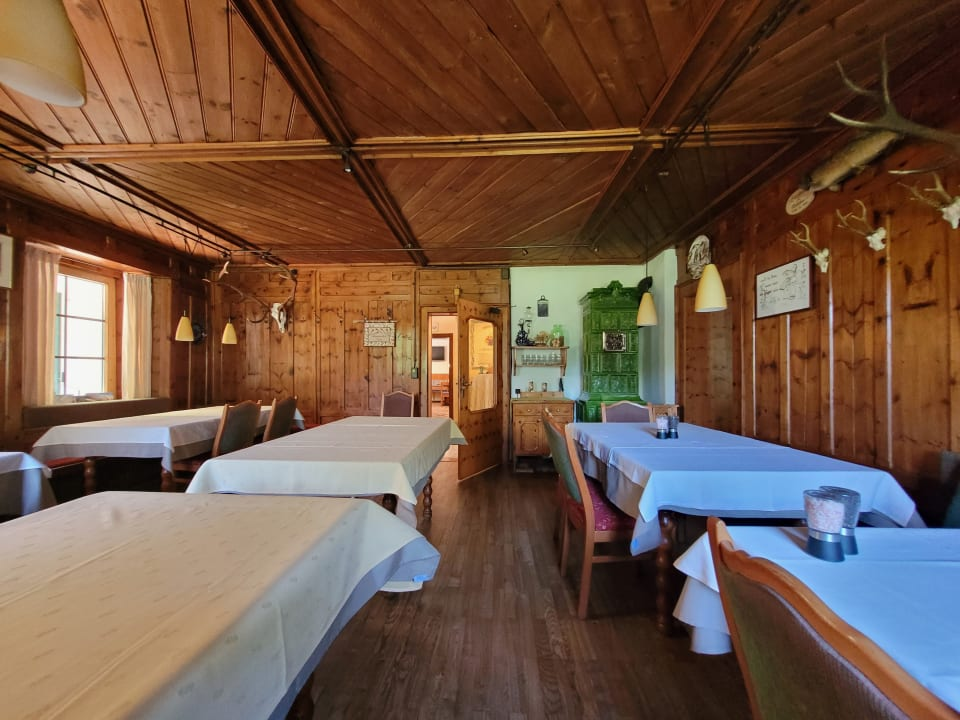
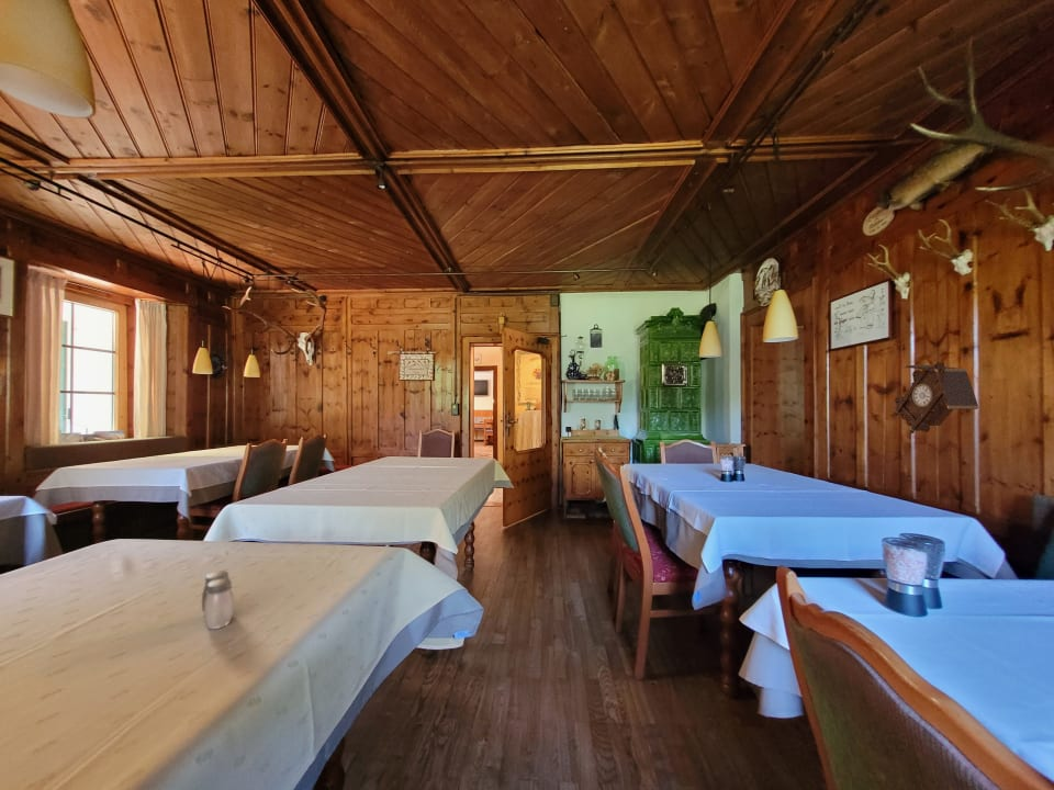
+ cuckoo clock [893,361,979,435]
+ salt and pepper shaker [201,569,235,630]
